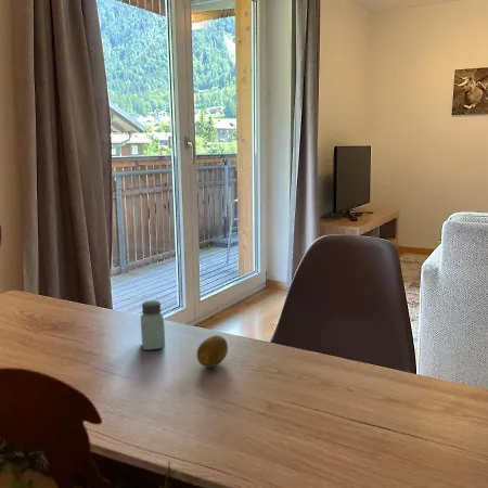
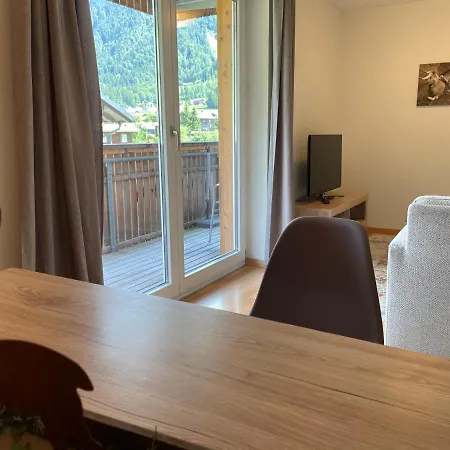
- saltshaker [140,299,166,351]
- fruit [196,334,229,369]
